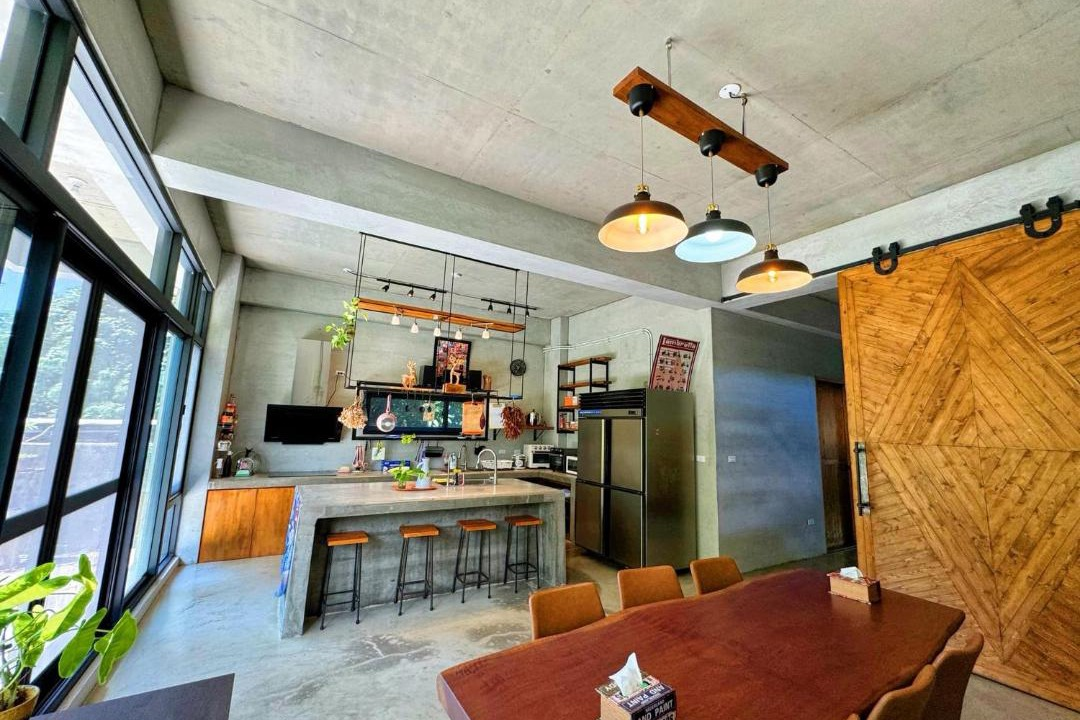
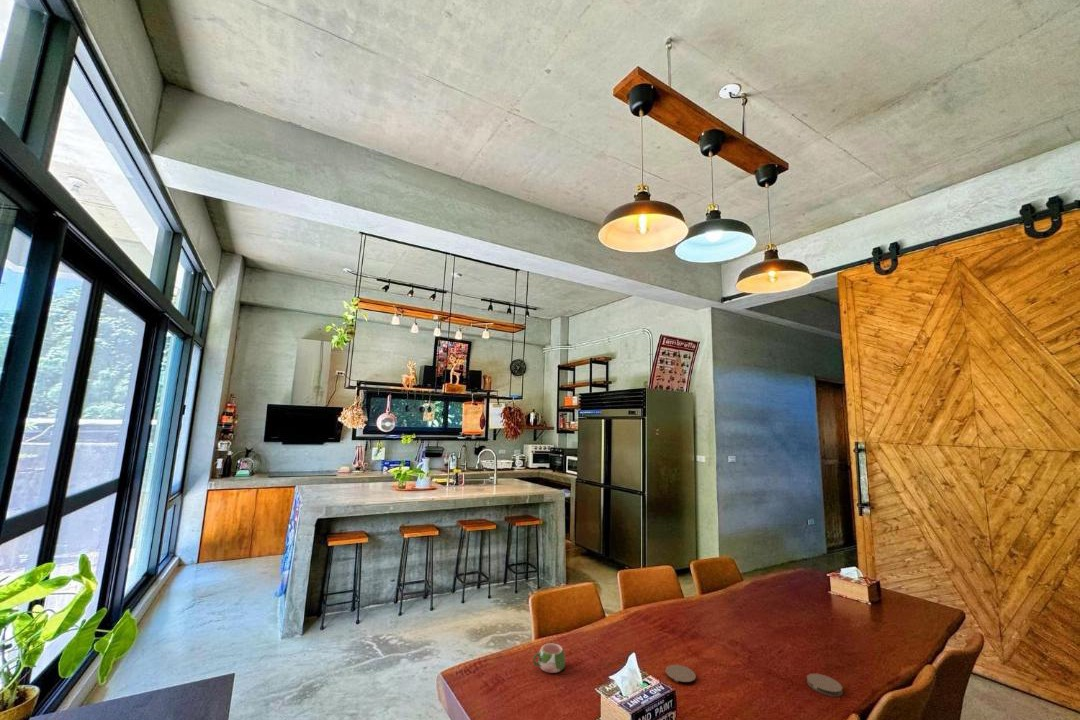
+ mug [532,642,566,674]
+ coaster [806,673,844,697]
+ coaster [664,664,697,683]
